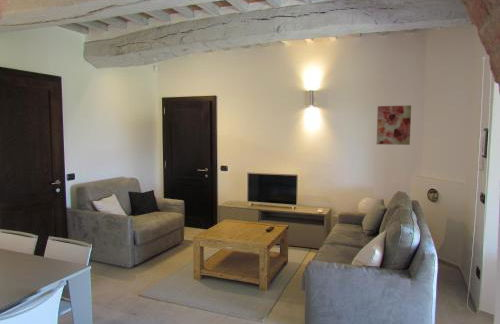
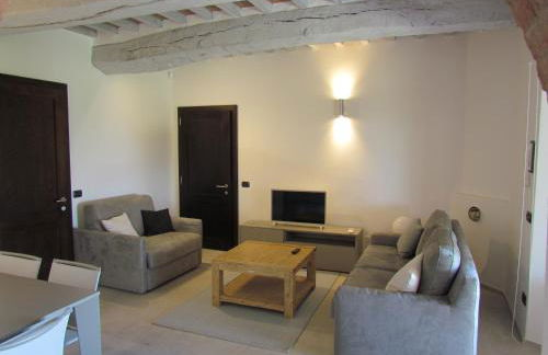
- wall art [376,104,412,146]
